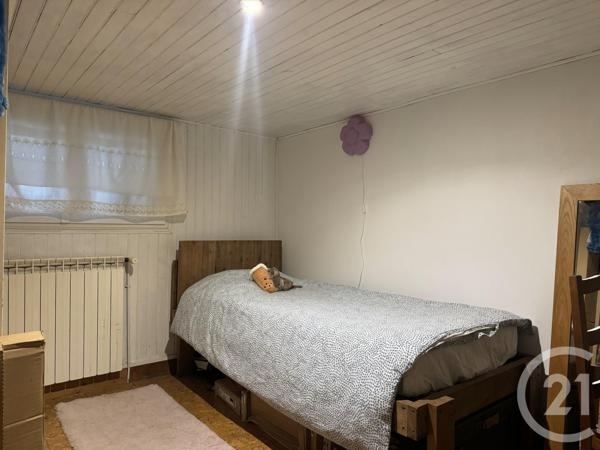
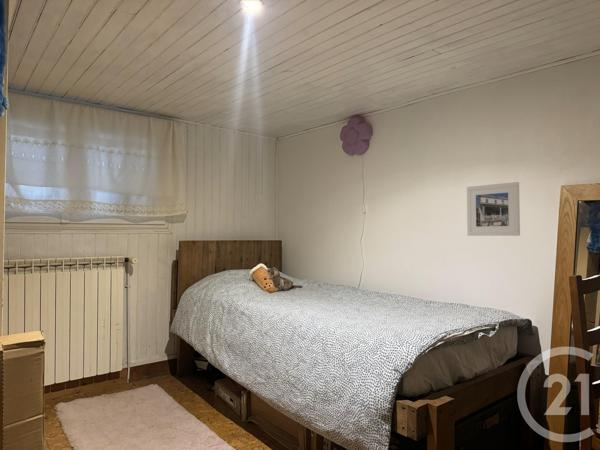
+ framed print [466,181,521,237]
